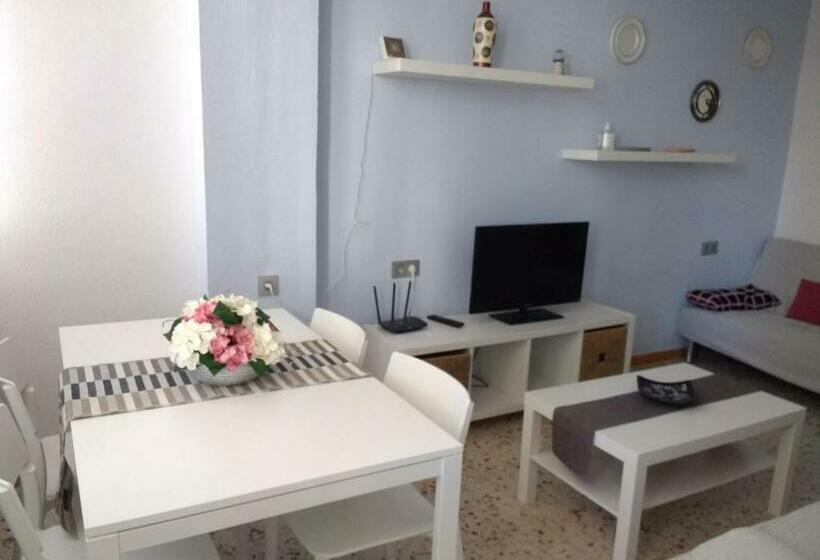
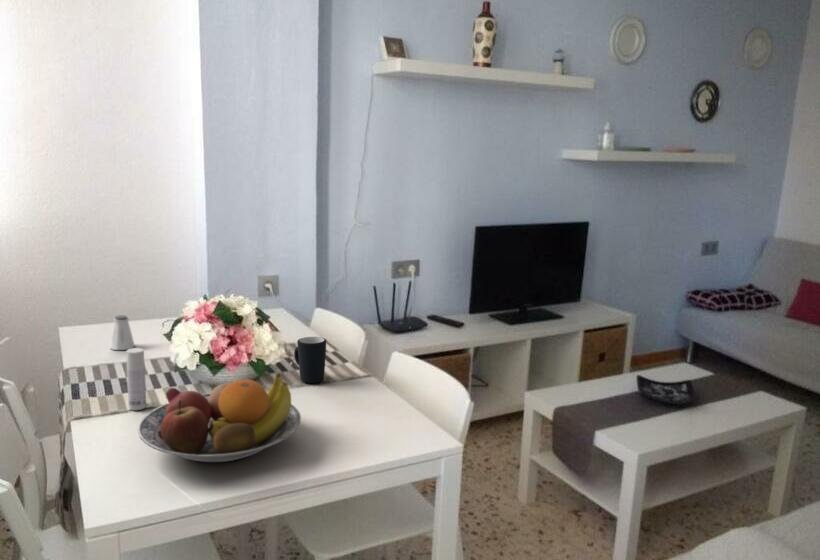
+ fruit bowl [137,373,302,463]
+ mug [293,336,327,384]
+ bottle [126,347,147,411]
+ saltshaker [109,314,136,351]
